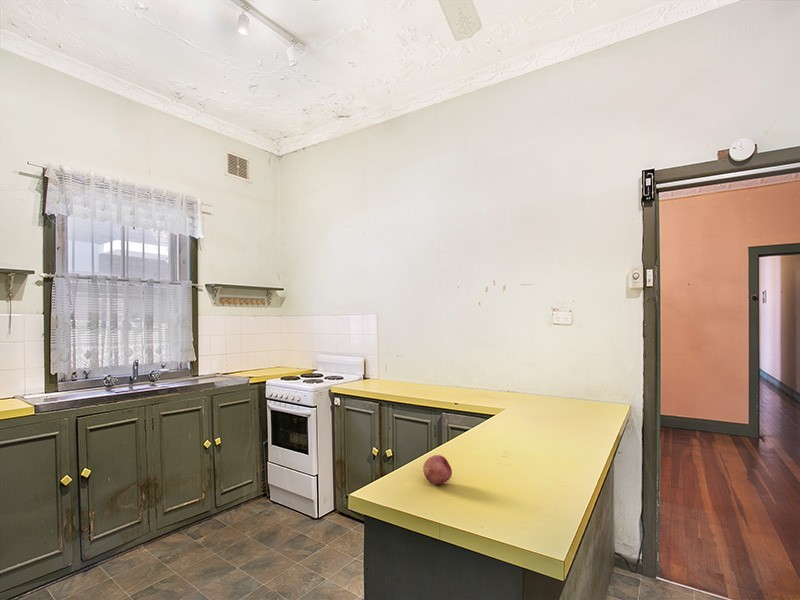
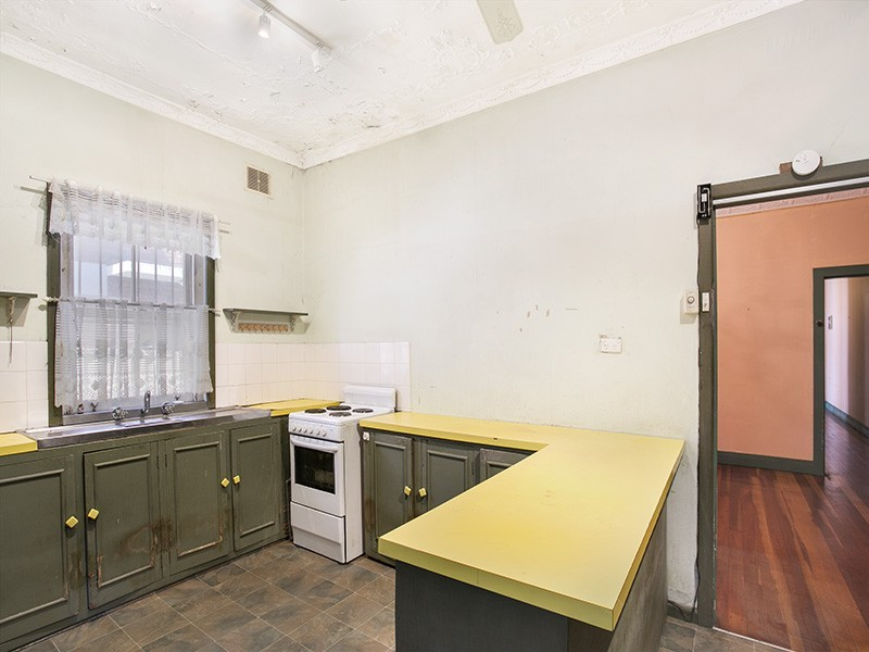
- fruit [422,454,453,485]
